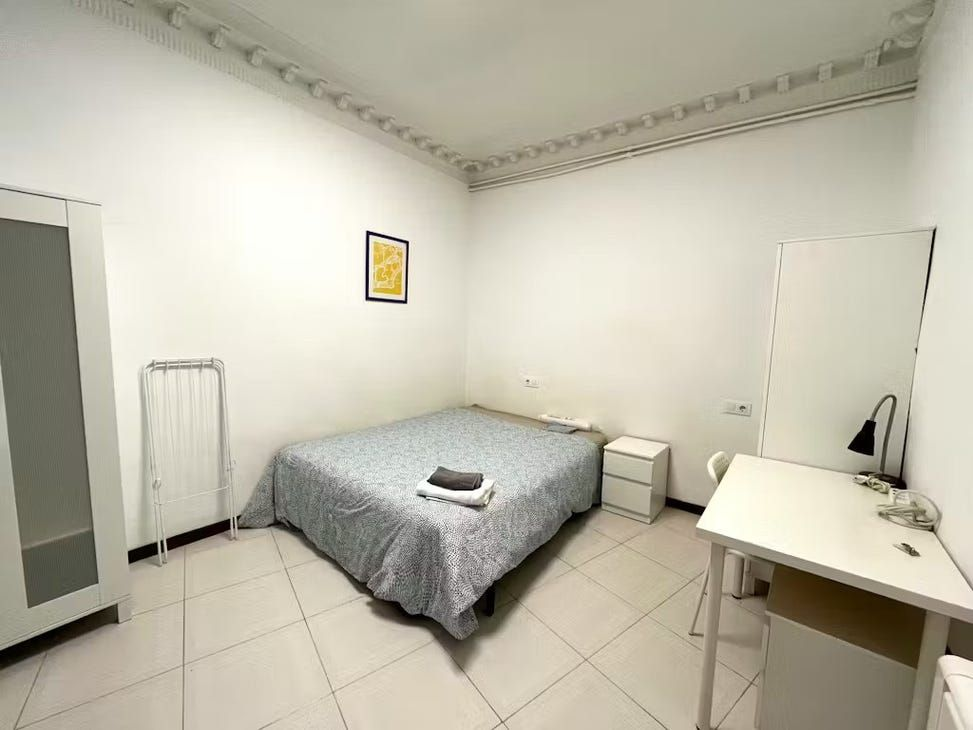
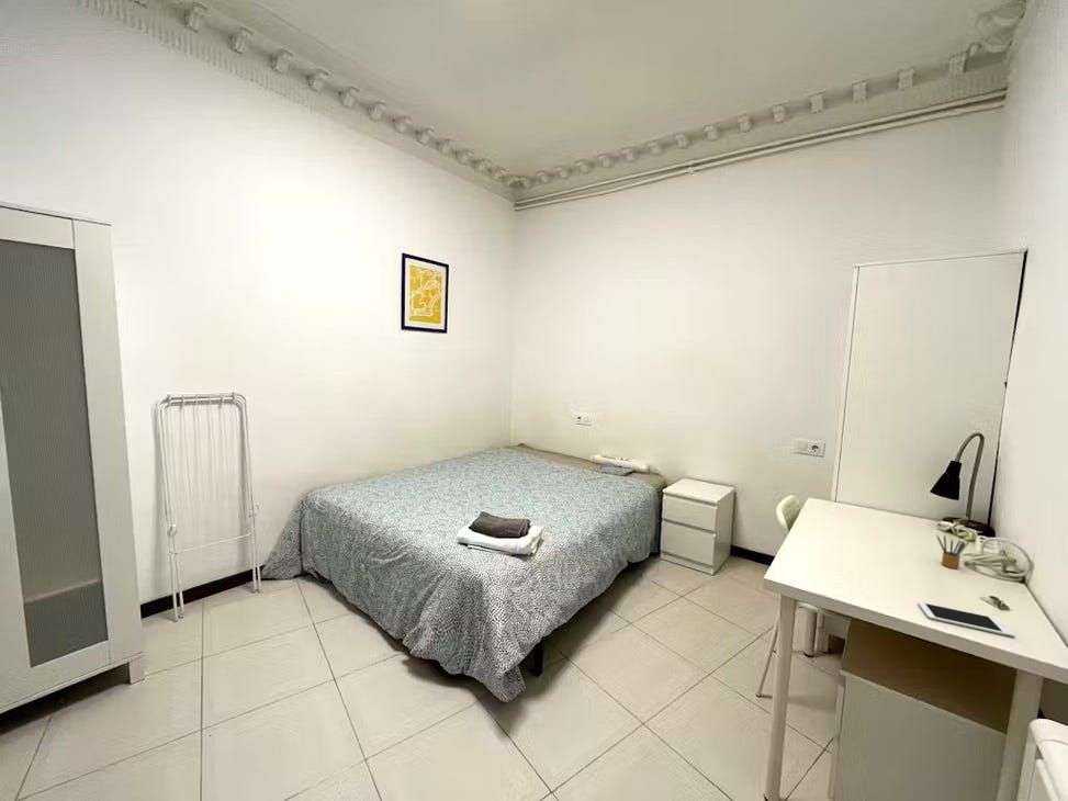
+ cell phone [917,600,1016,639]
+ pencil box [935,533,970,569]
